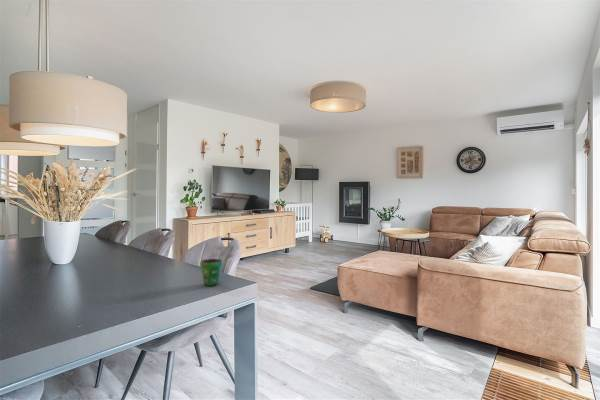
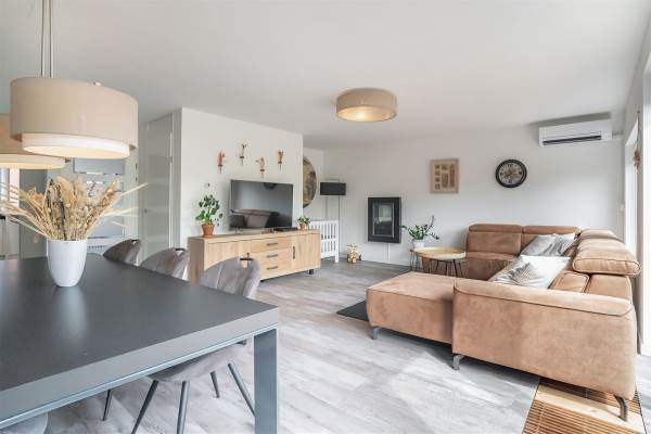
- cup [199,258,223,287]
